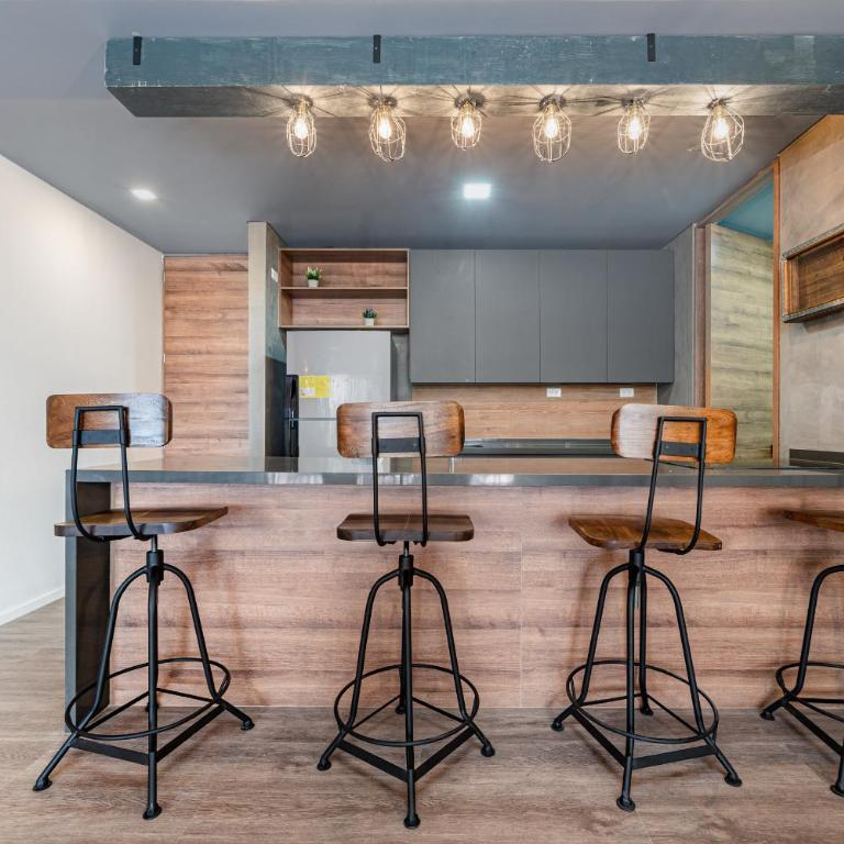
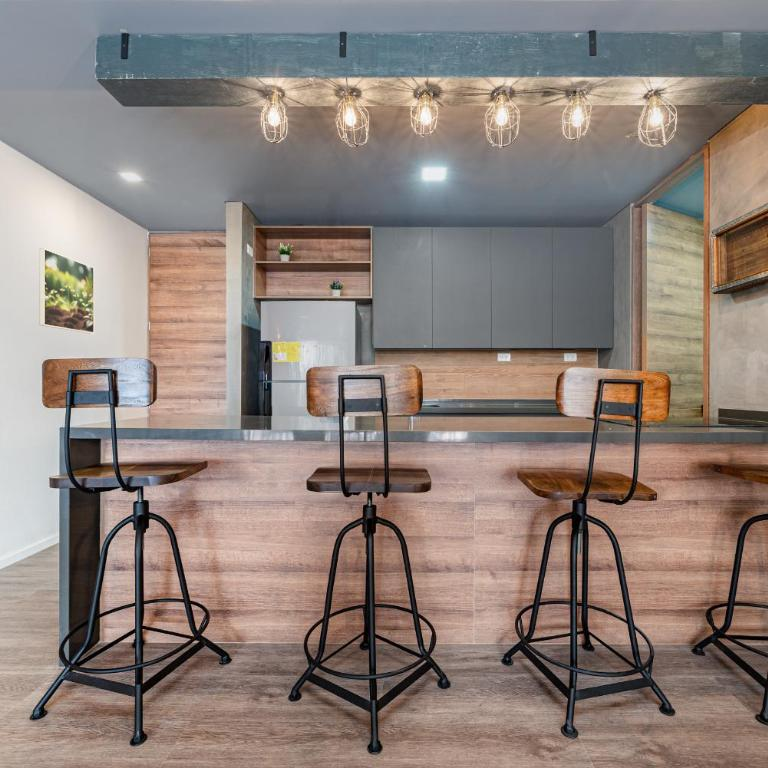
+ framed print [38,247,95,334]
